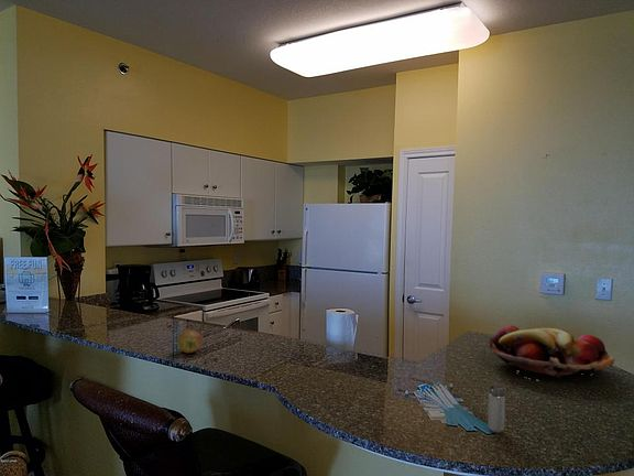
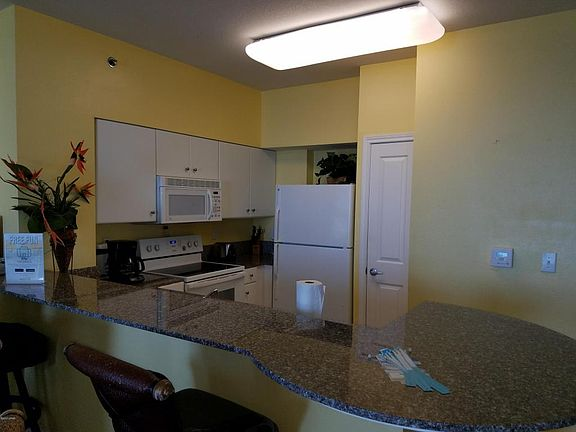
- shaker [487,382,507,434]
- apple [176,328,204,354]
- fruit basket [489,324,615,382]
